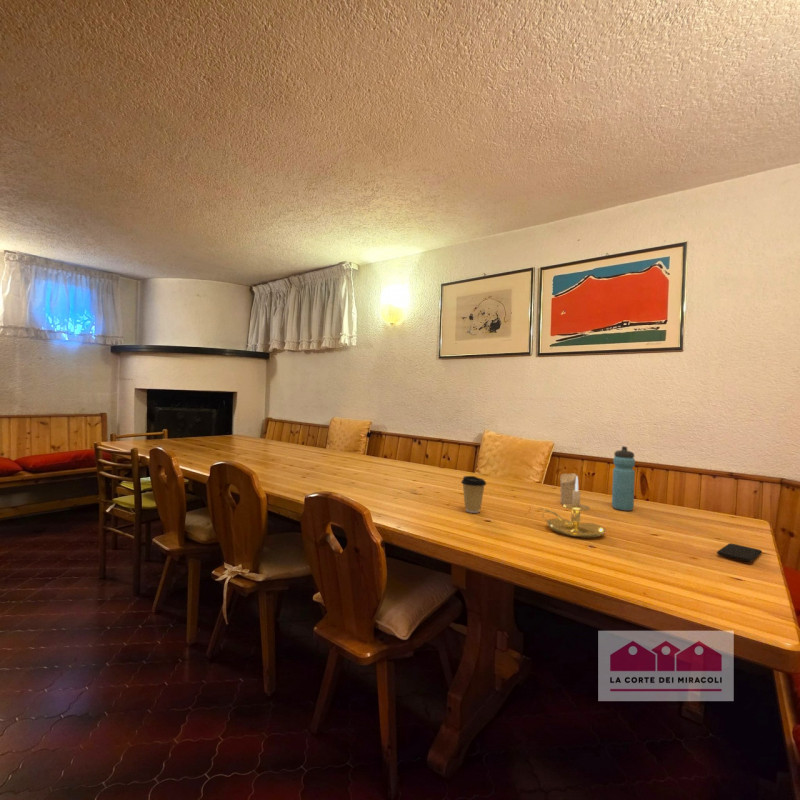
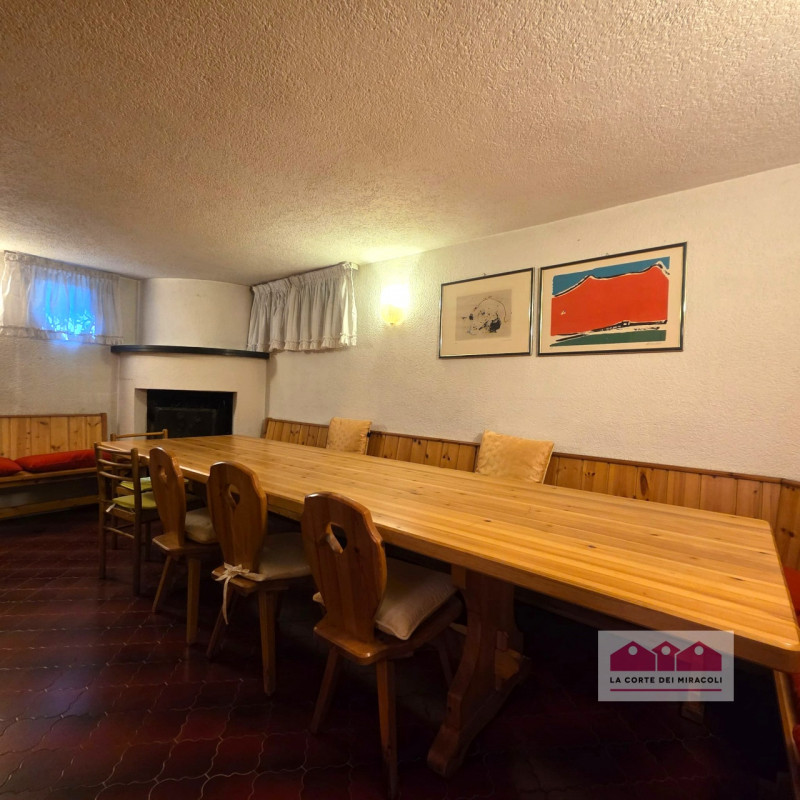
- coffee cup [460,475,487,514]
- smartphone [716,542,763,563]
- candle [559,472,578,505]
- water bottle [611,445,636,512]
- candle holder [537,475,607,539]
